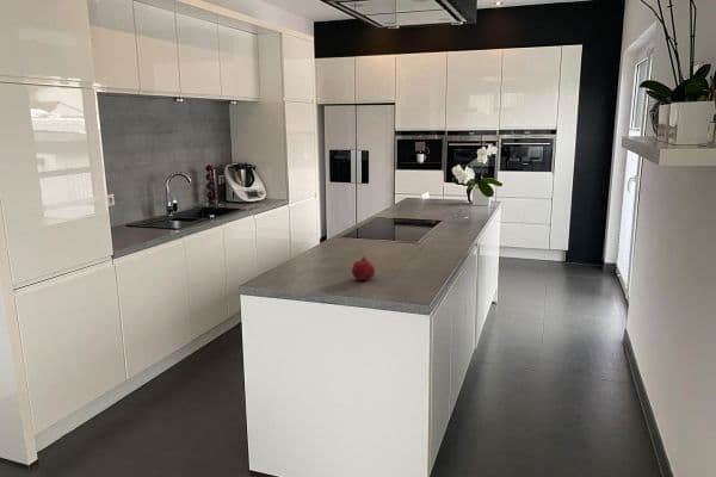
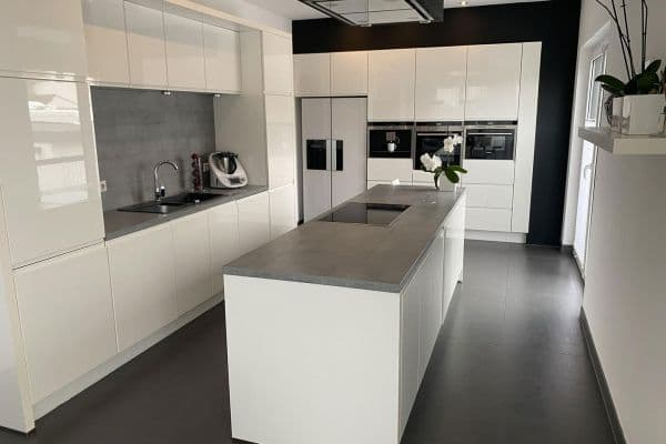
- fruit [351,256,376,281]
